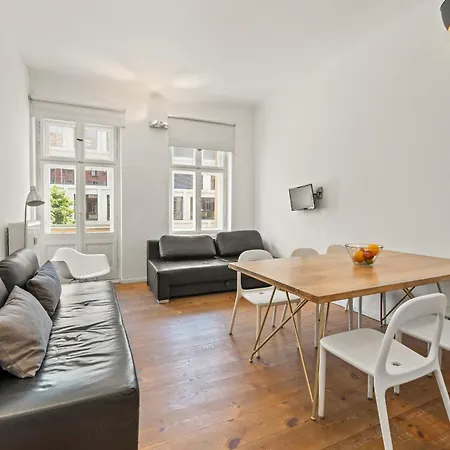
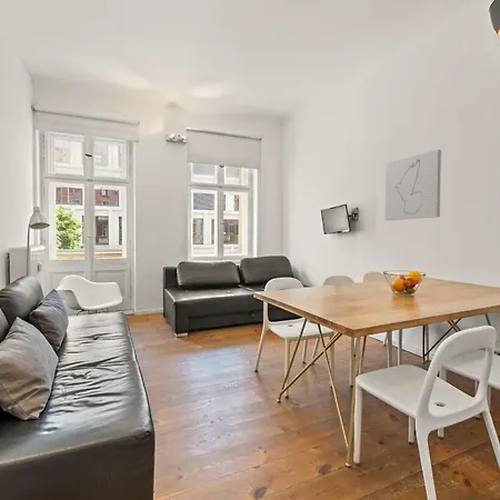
+ wall art [384,149,442,221]
